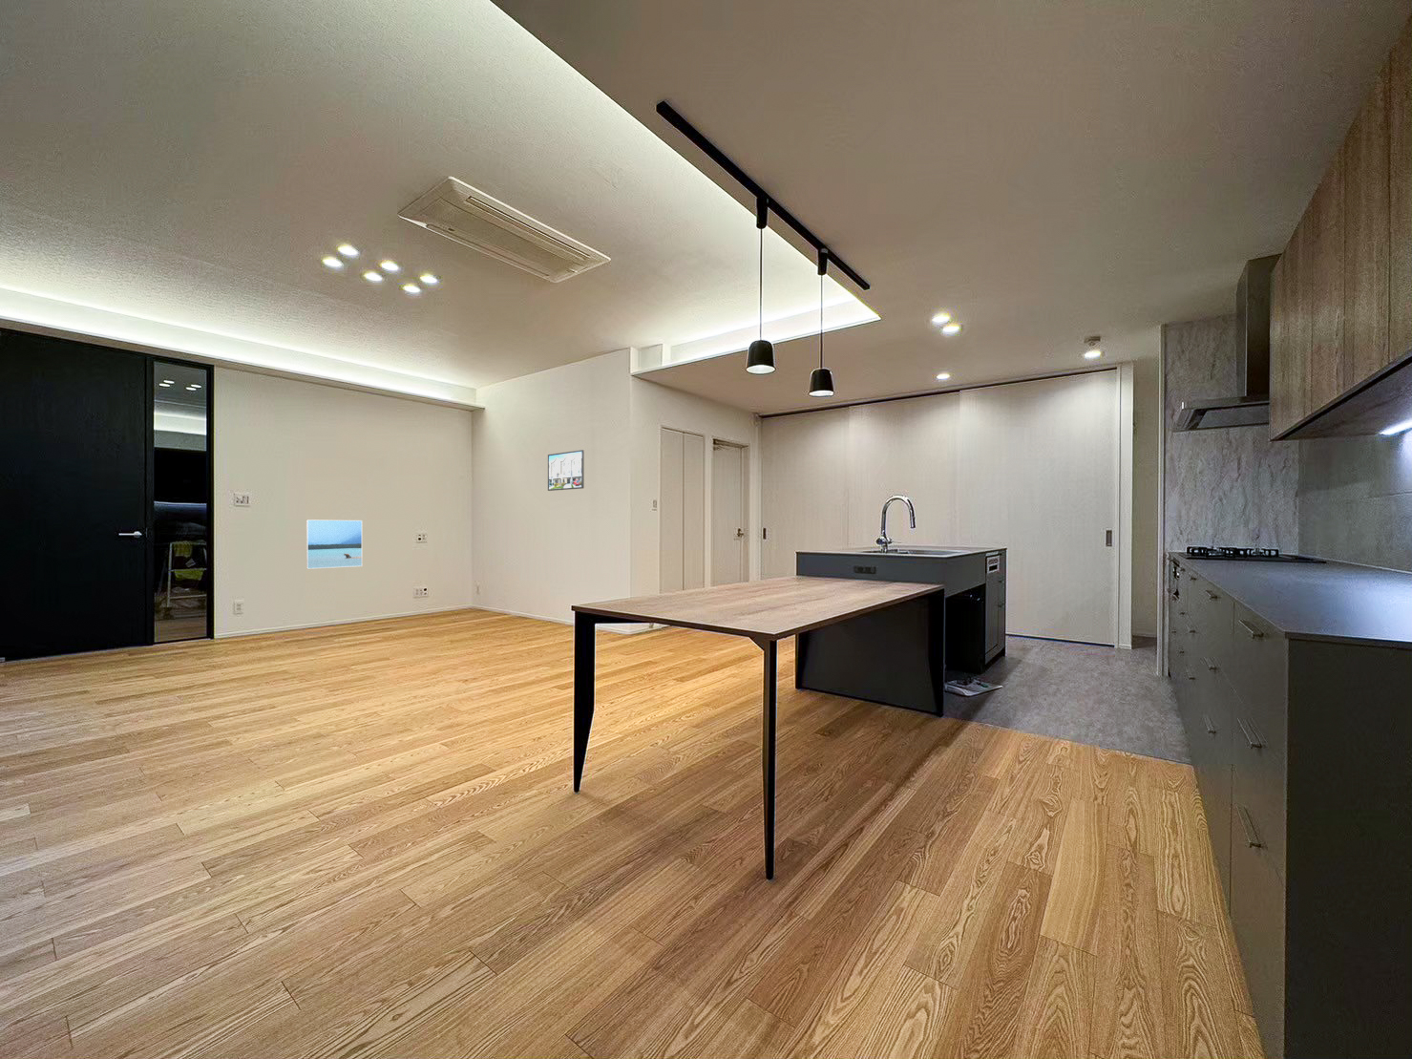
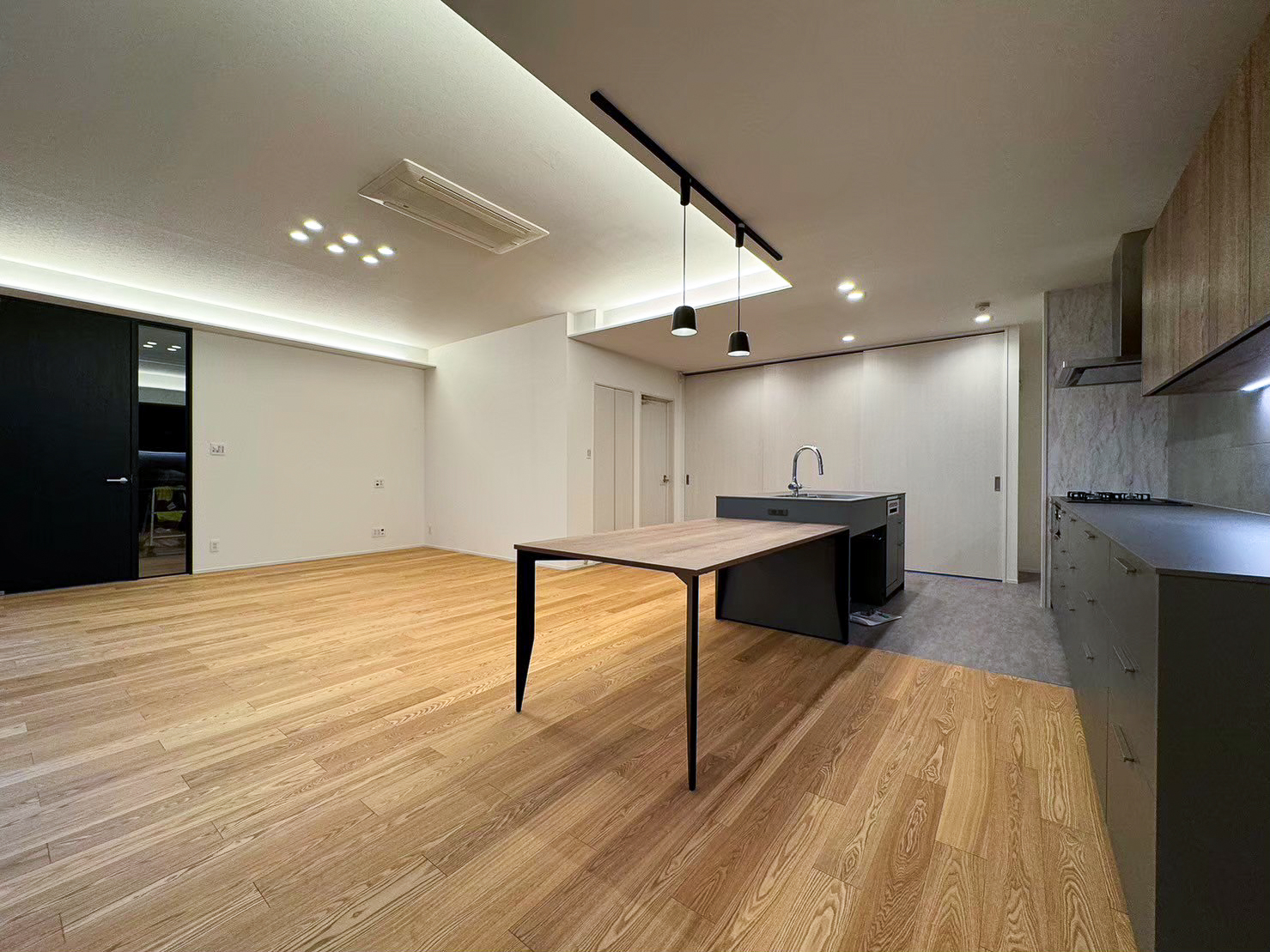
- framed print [306,518,362,570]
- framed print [547,448,585,492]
